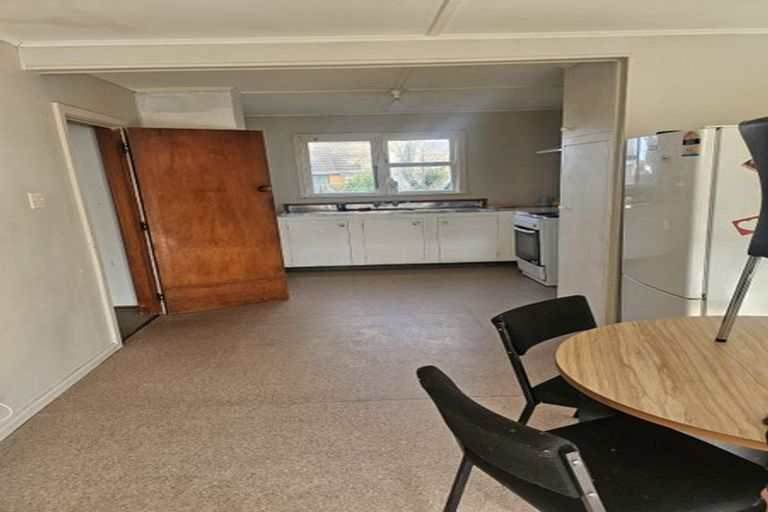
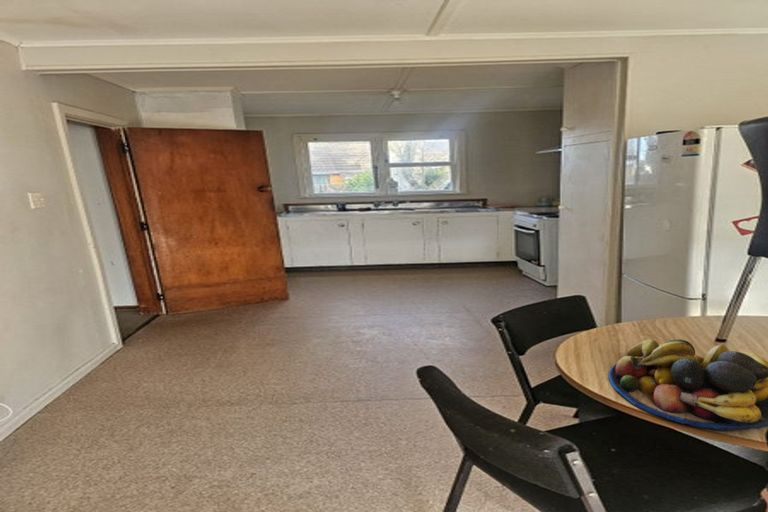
+ fruit bowl [608,338,768,431]
